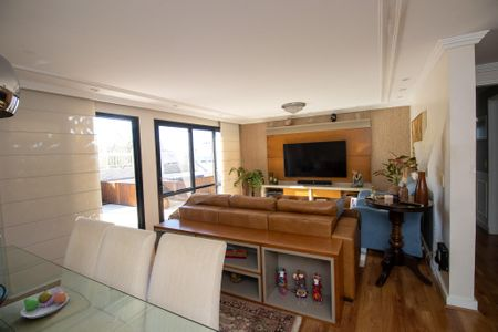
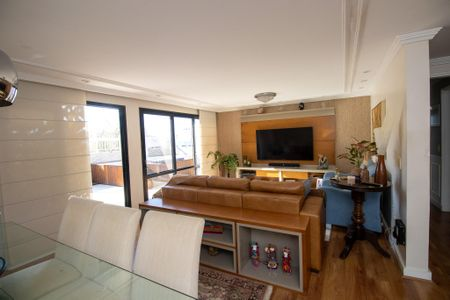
- fruit bowl [20,288,70,319]
